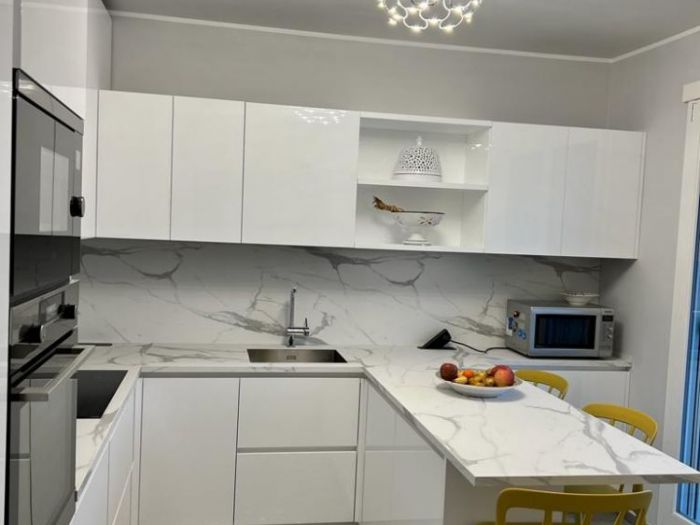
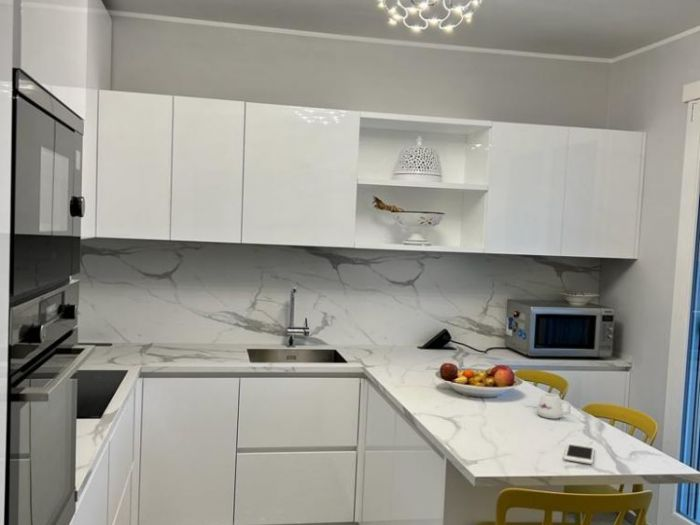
+ mug [536,392,572,420]
+ cell phone [563,442,595,465]
